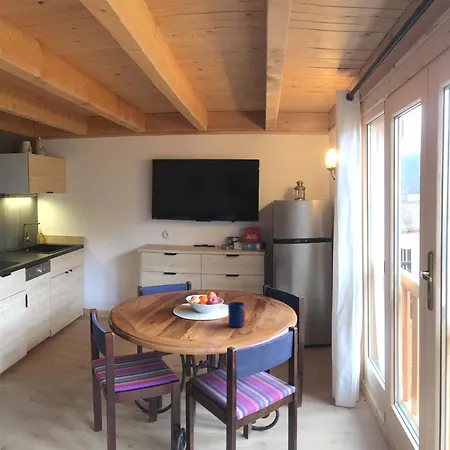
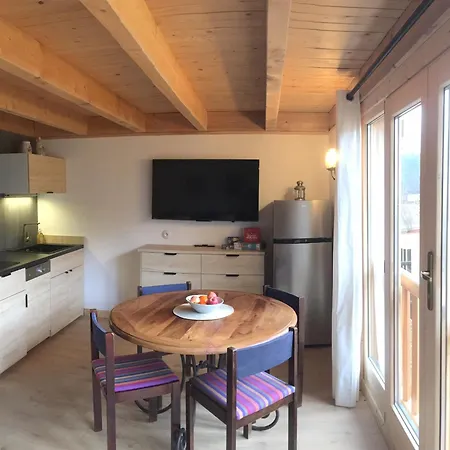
- mug [227,301,246,328]
